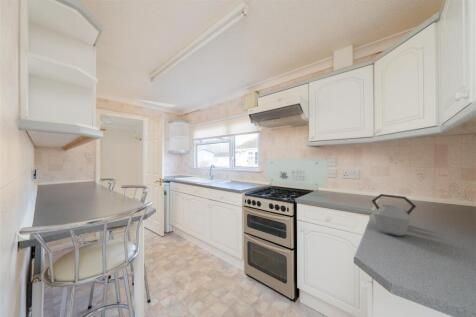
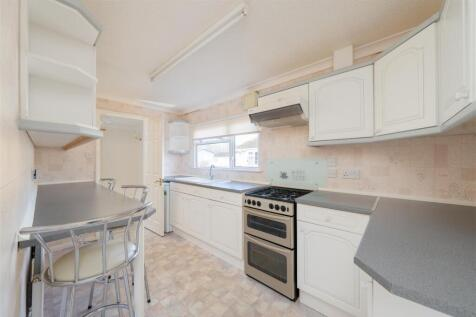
- kettle [371,193,417,237]
